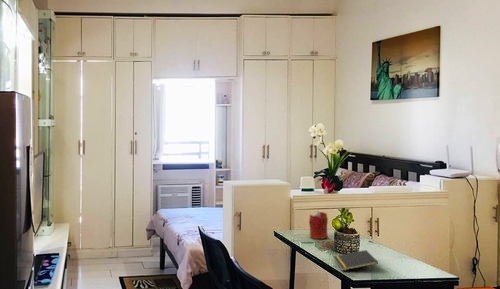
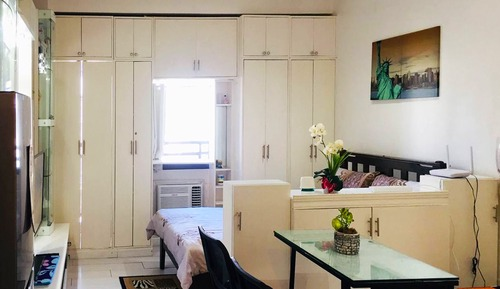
- candle [308,210,329,240]
- notepad [332,249,379,272]
